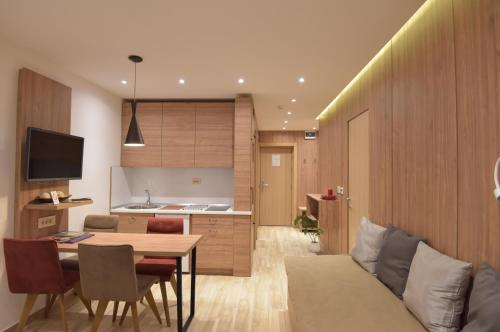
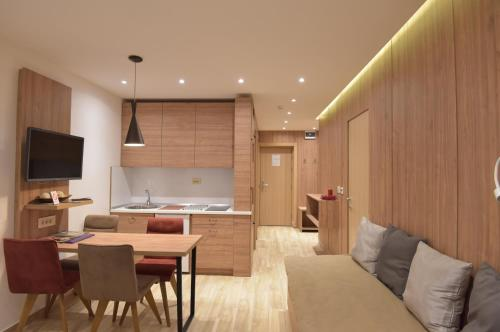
- house plant [293,213,324,253]
